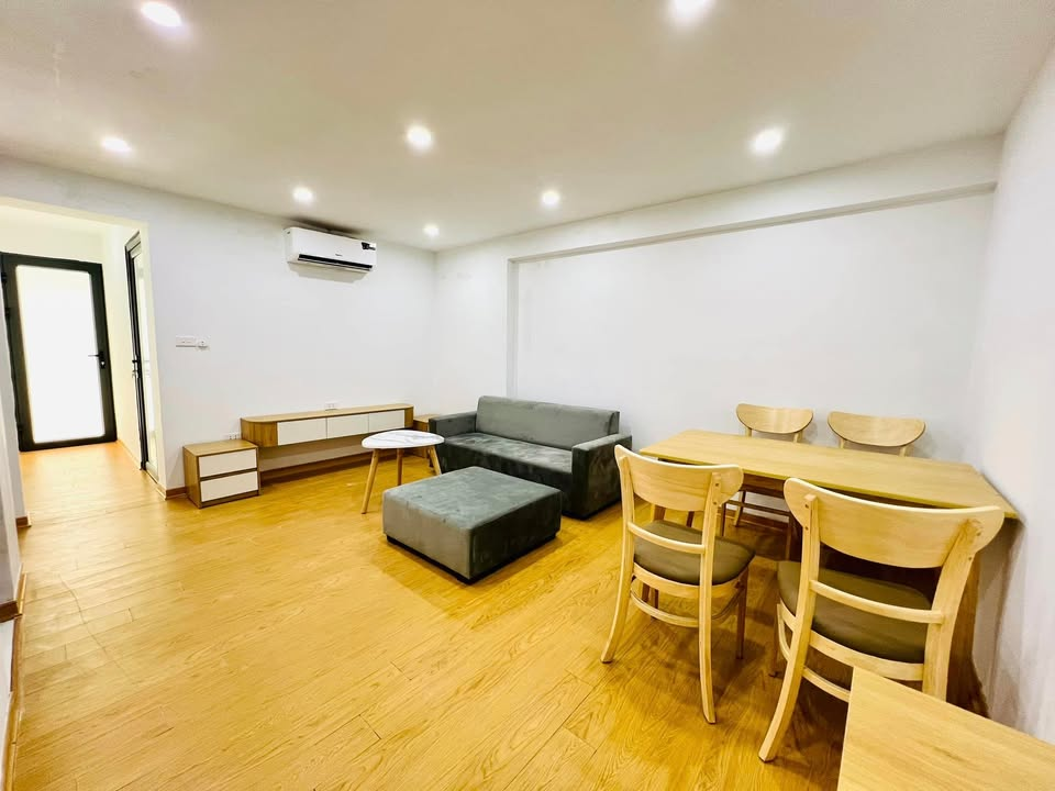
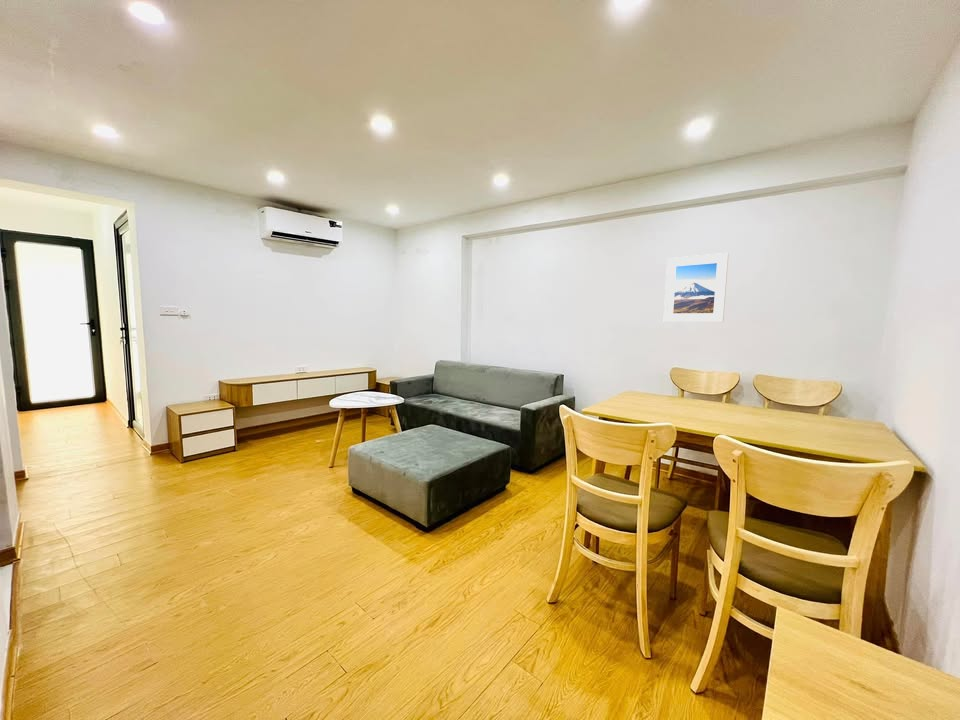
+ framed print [663,252,730,323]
